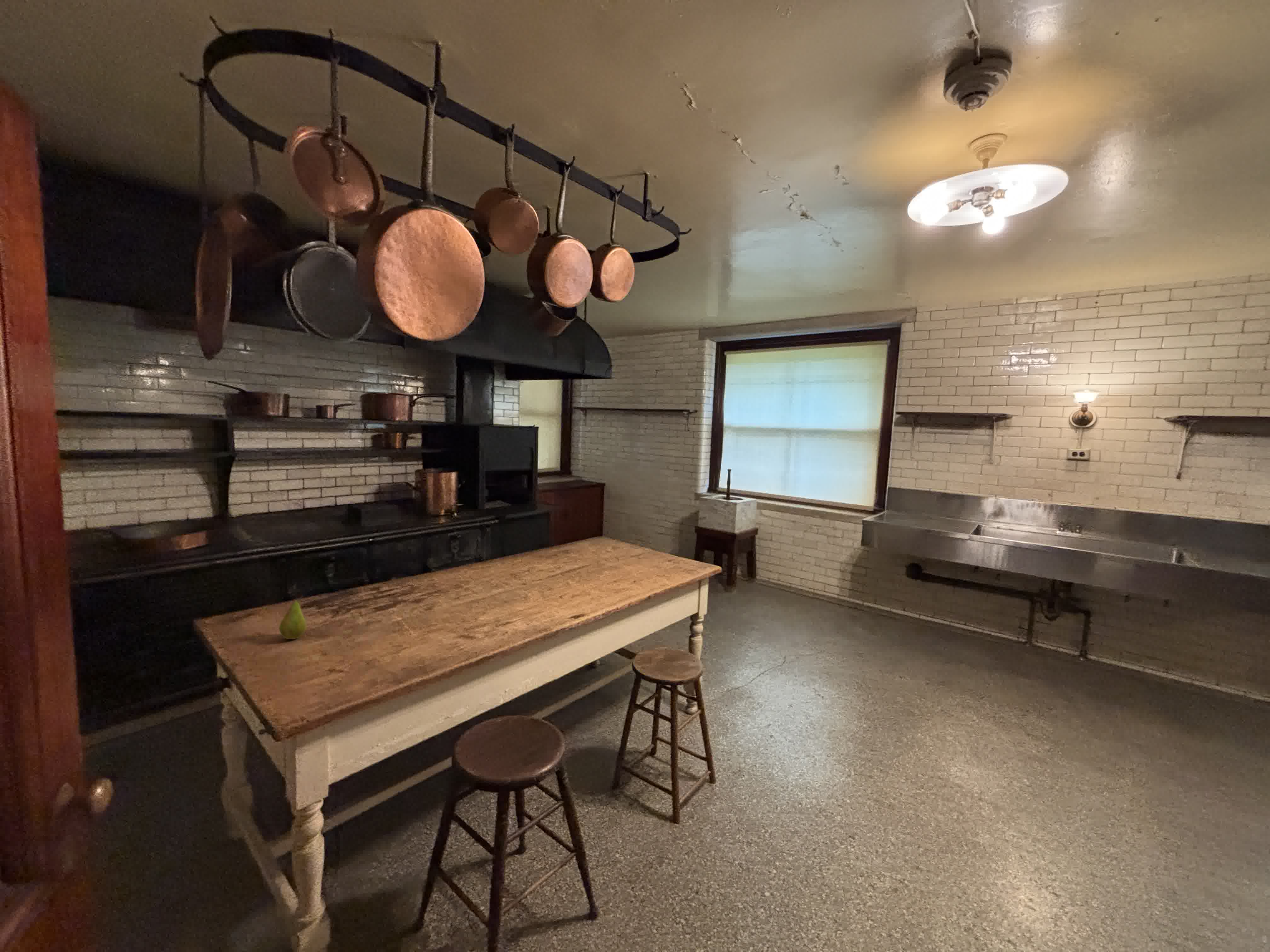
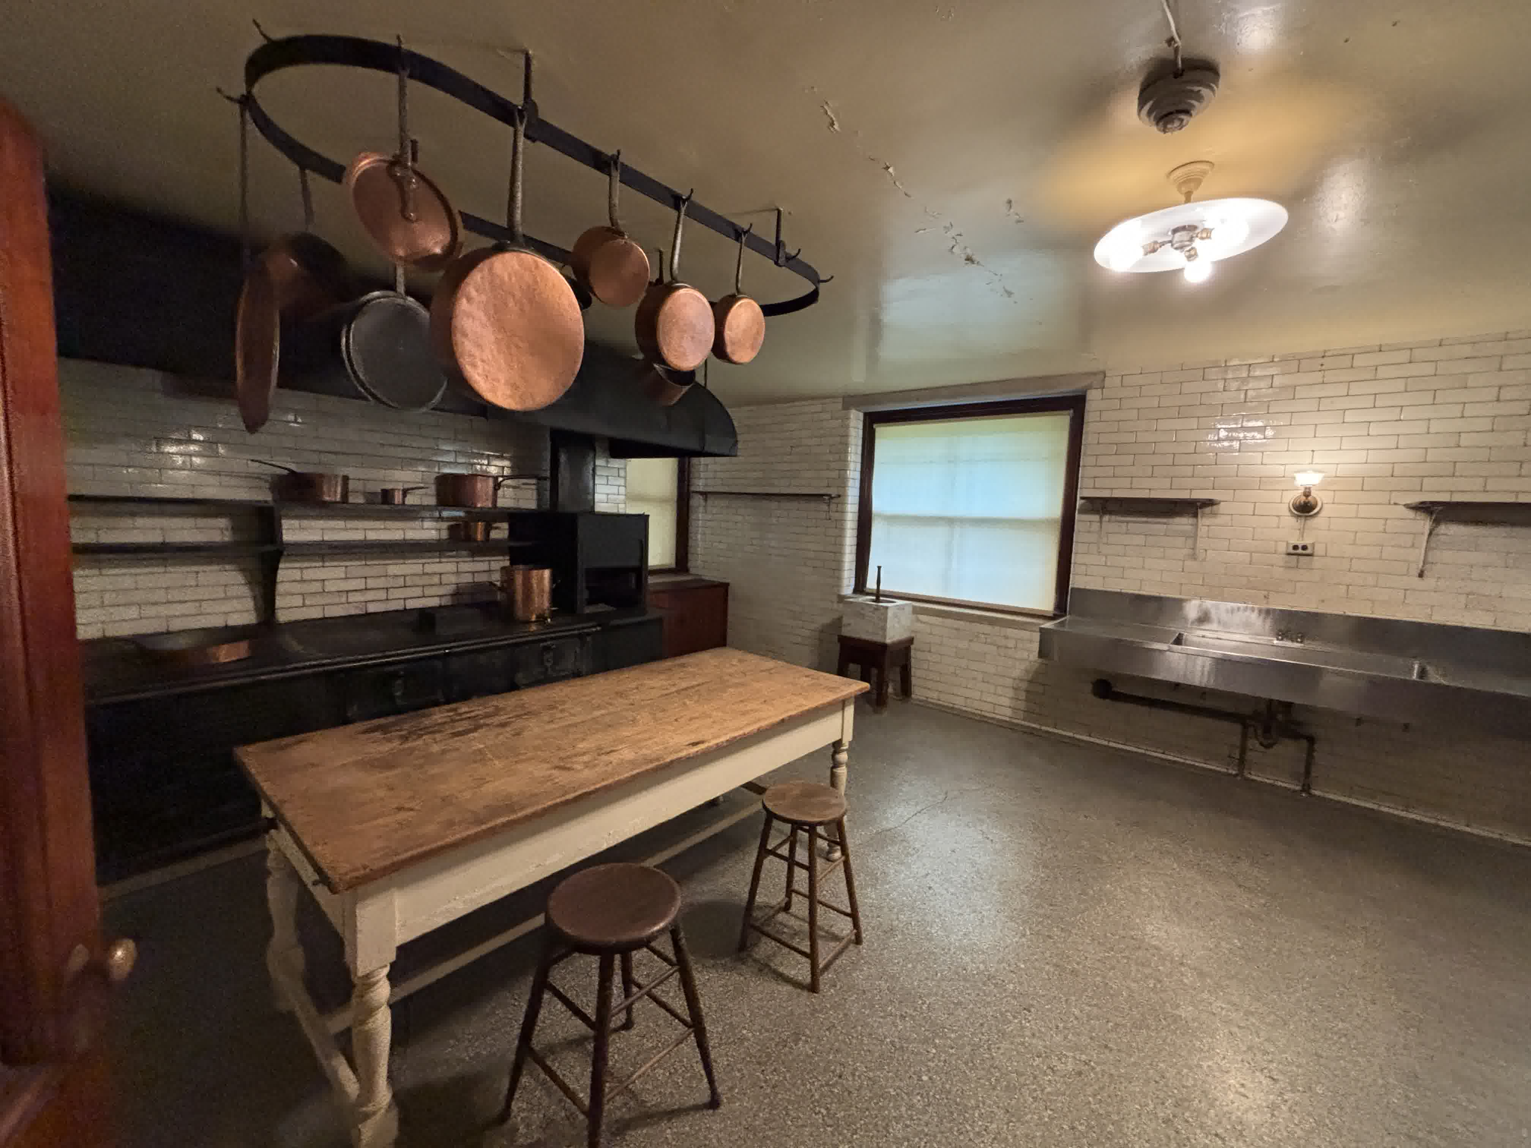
- fruit [279,595,307,640]
